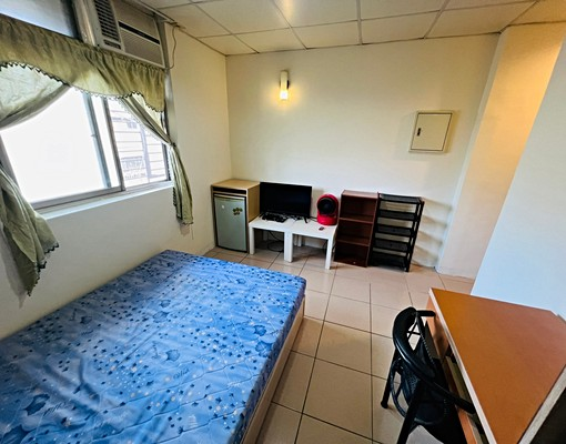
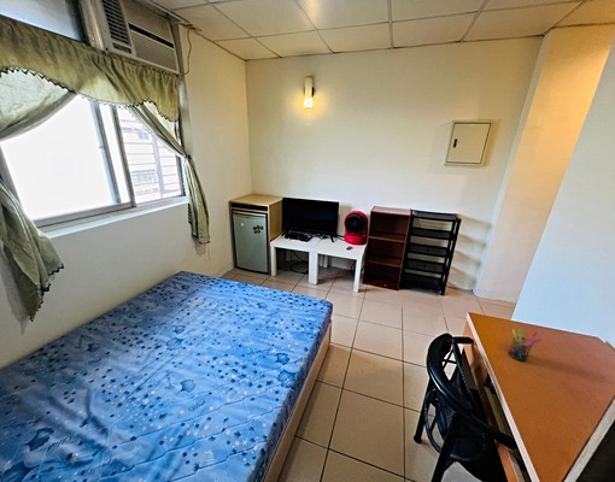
+ pen holder [508,327,543,363]
